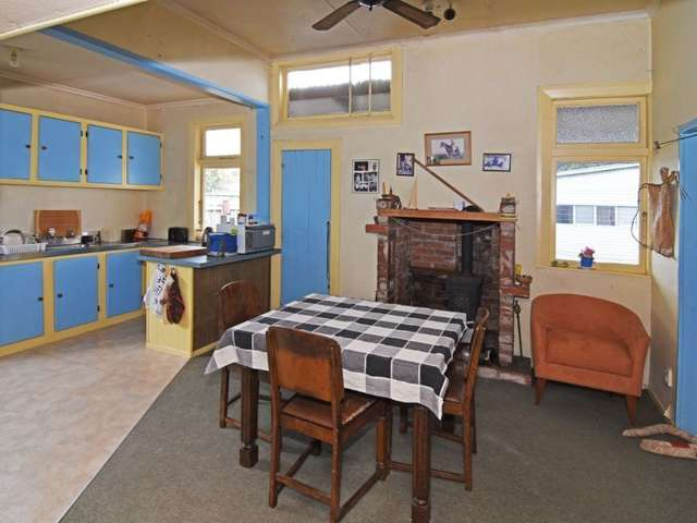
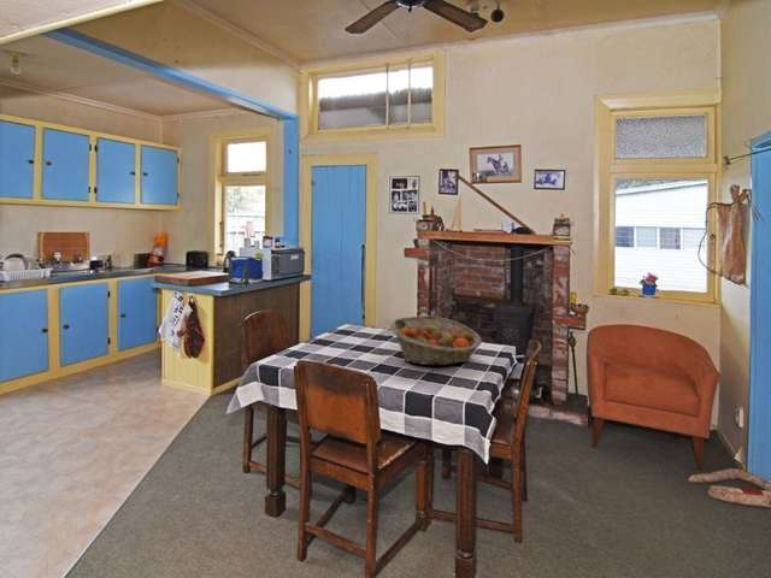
+ fruit basket [389,314,483,366]
